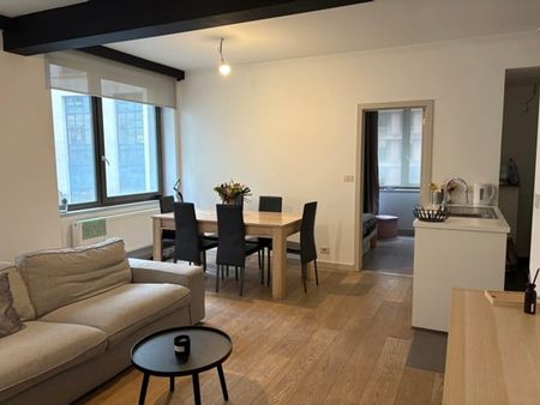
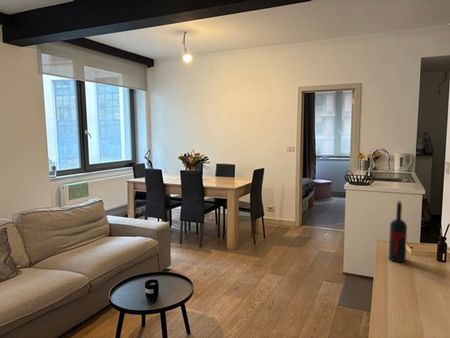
+ wine bottle [388,200,408,263]
